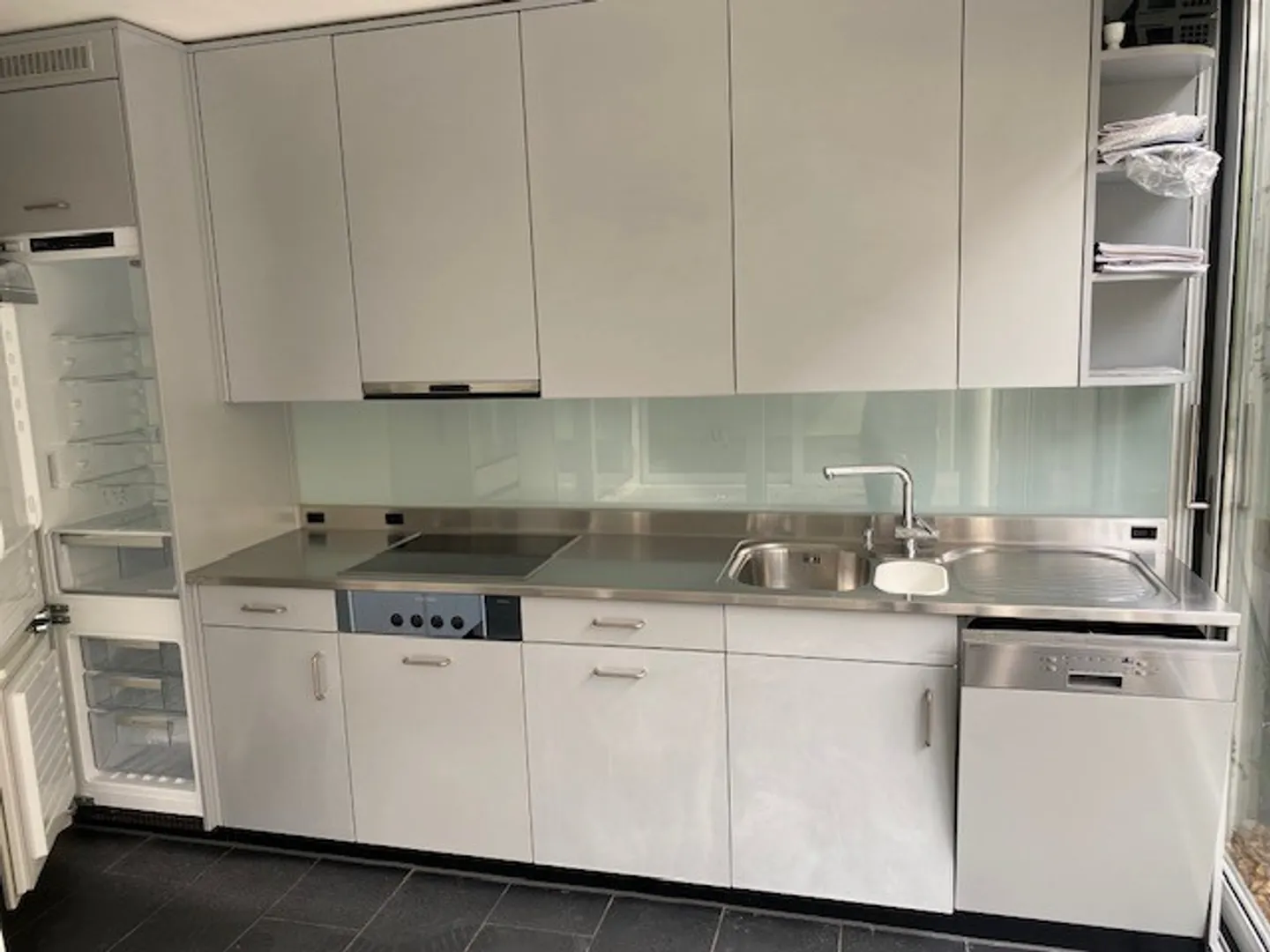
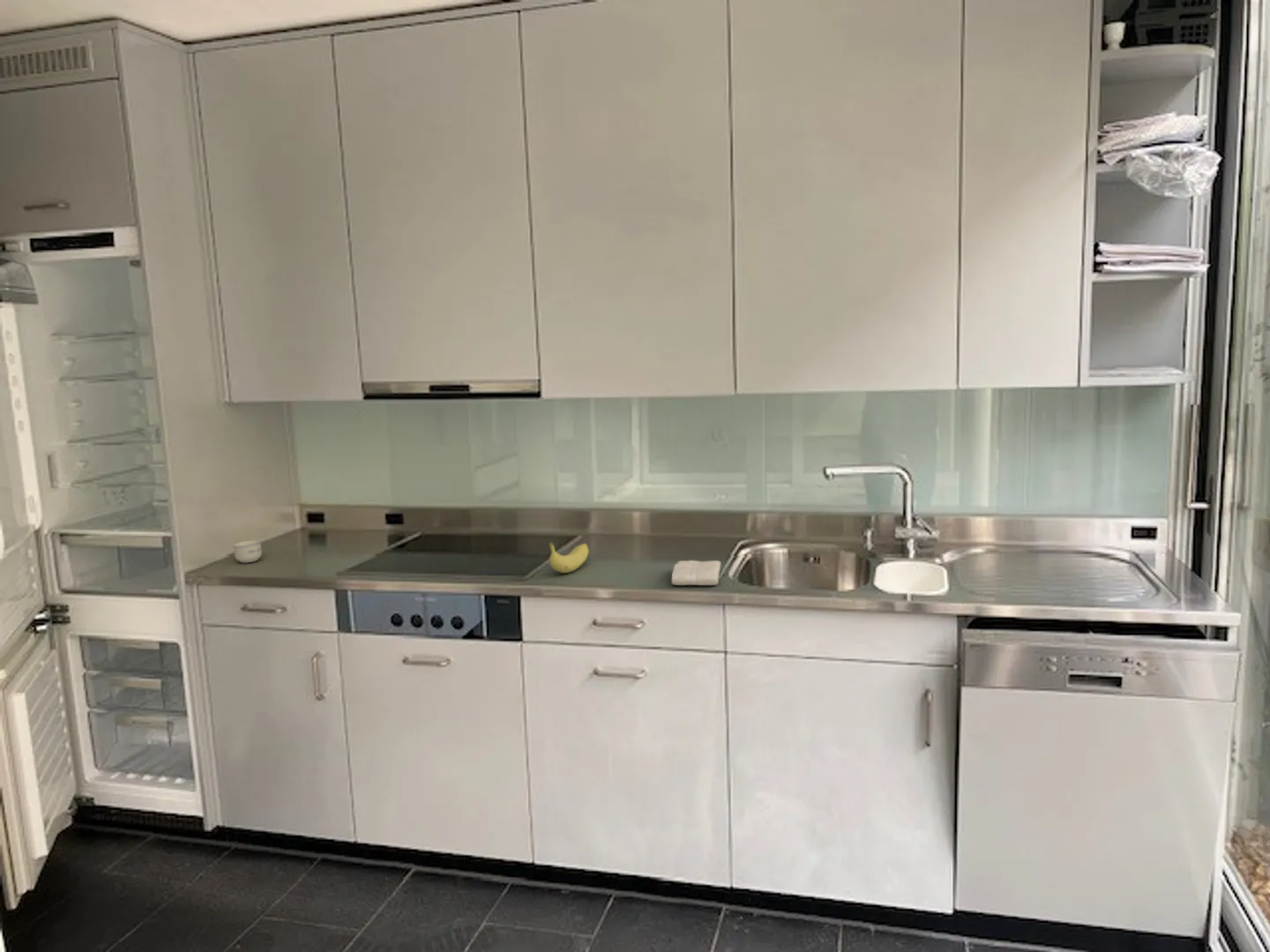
+ washcloth [671,560,721,586]
+ cup [232,539,263,563]
+ fruit [549,541,589,574]
